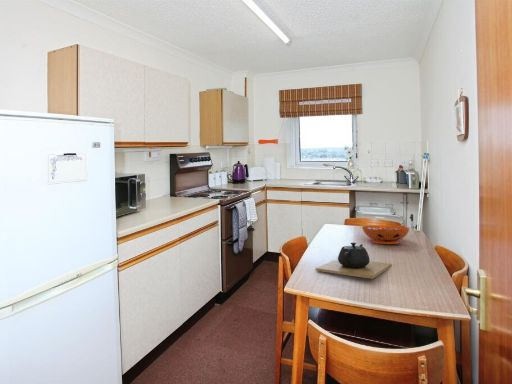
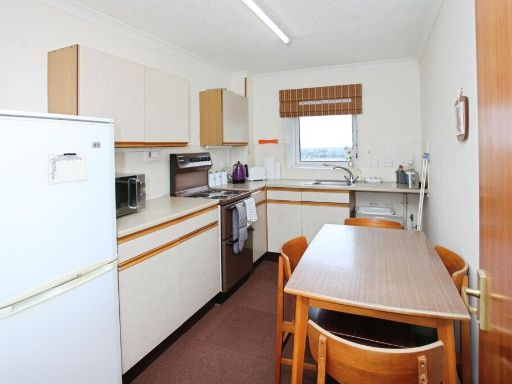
- decorative bowl [361,224,411,245]
- teapot [315,241,393,280]
